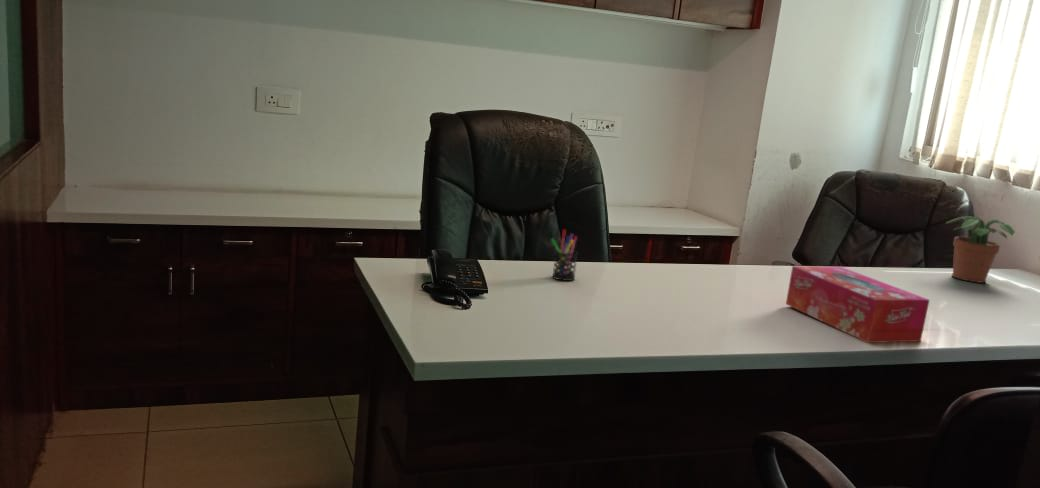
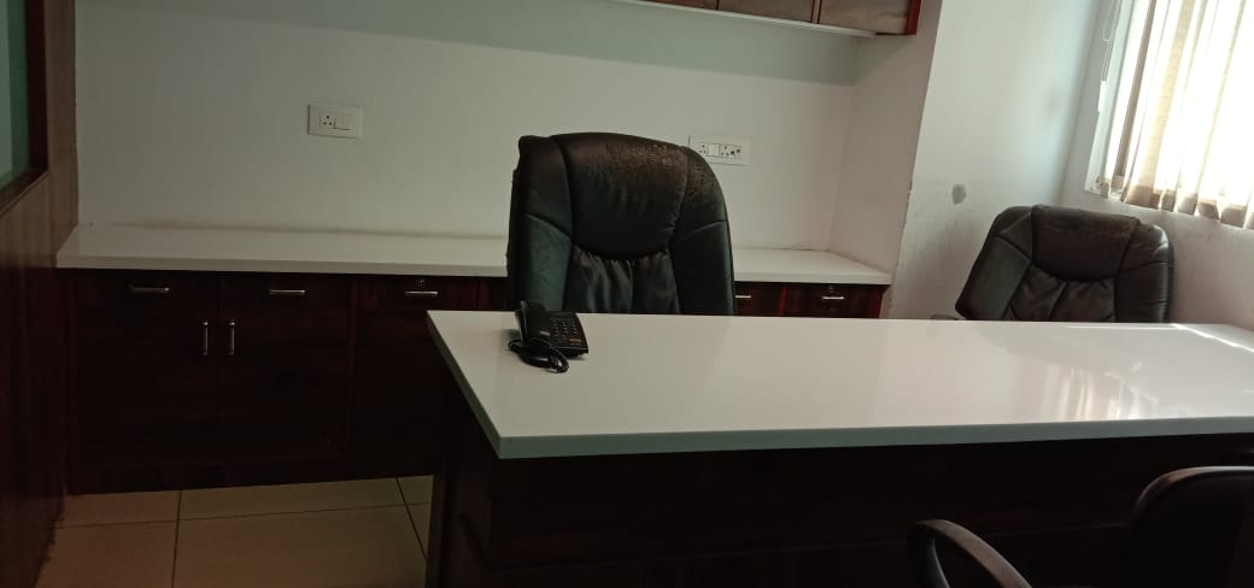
- potted plant [945,215,1016,284]
- pen holder [550,229,579,282]
- tissue box [785,265,931,344]
